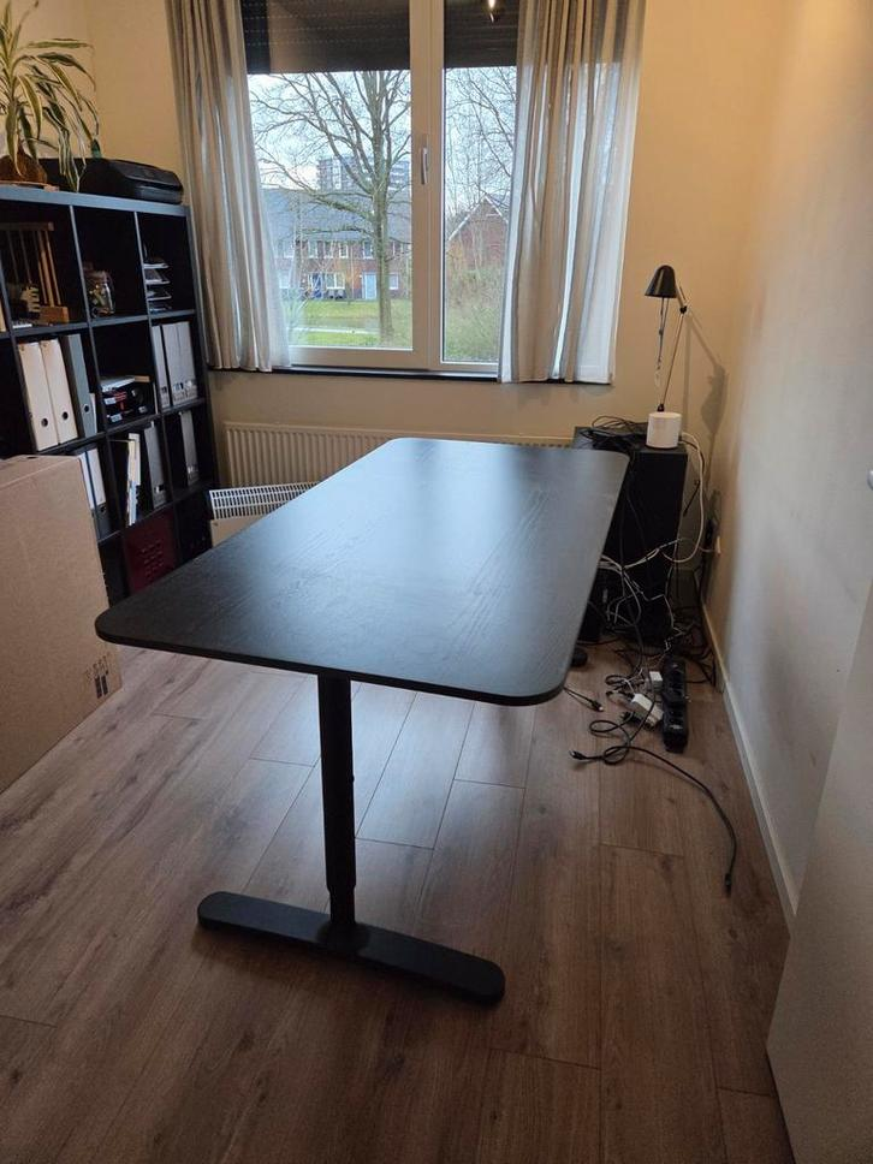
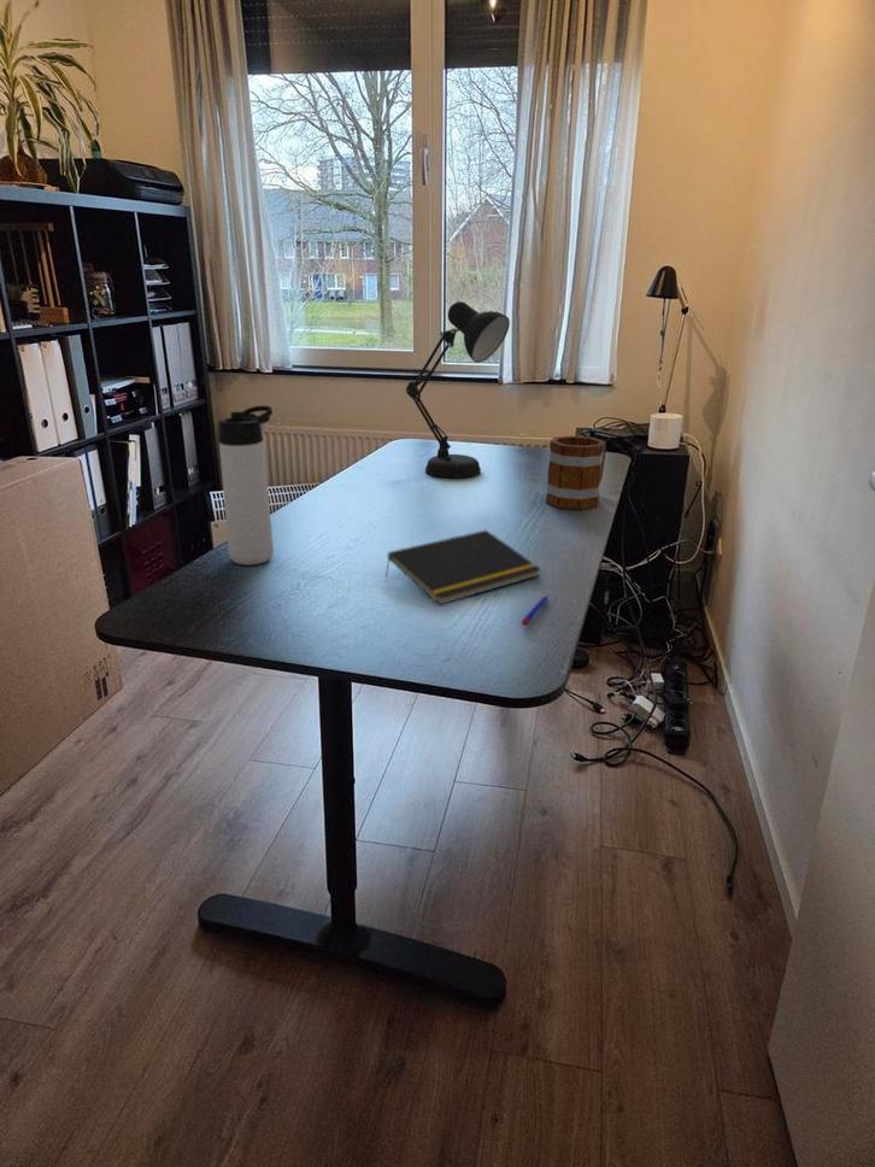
+ notepad [384,529,542,605]
+ thermos bottle [217,405,275,567]
+ desk lamp [405,300,511,479]
+ pen [521,594,550,627]
+ mug [545,435,607,511]
